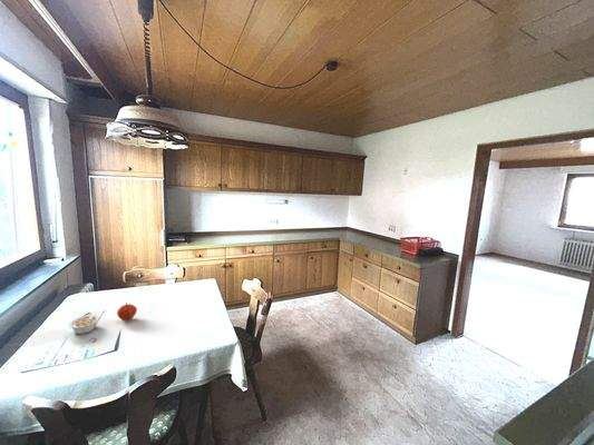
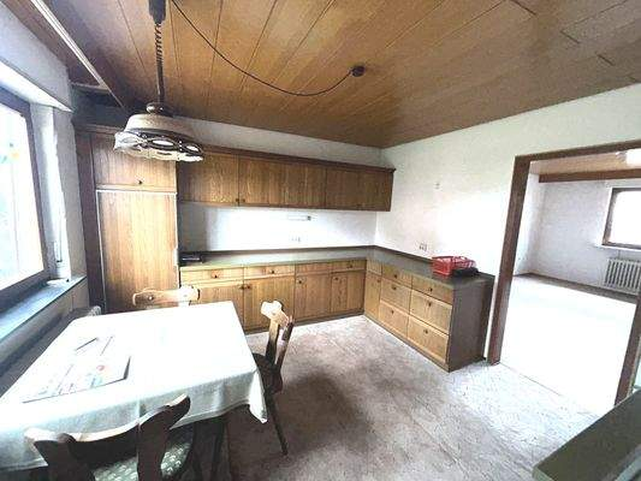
- legume [68,309,100,335]
- fruit [116,301,138,322]
